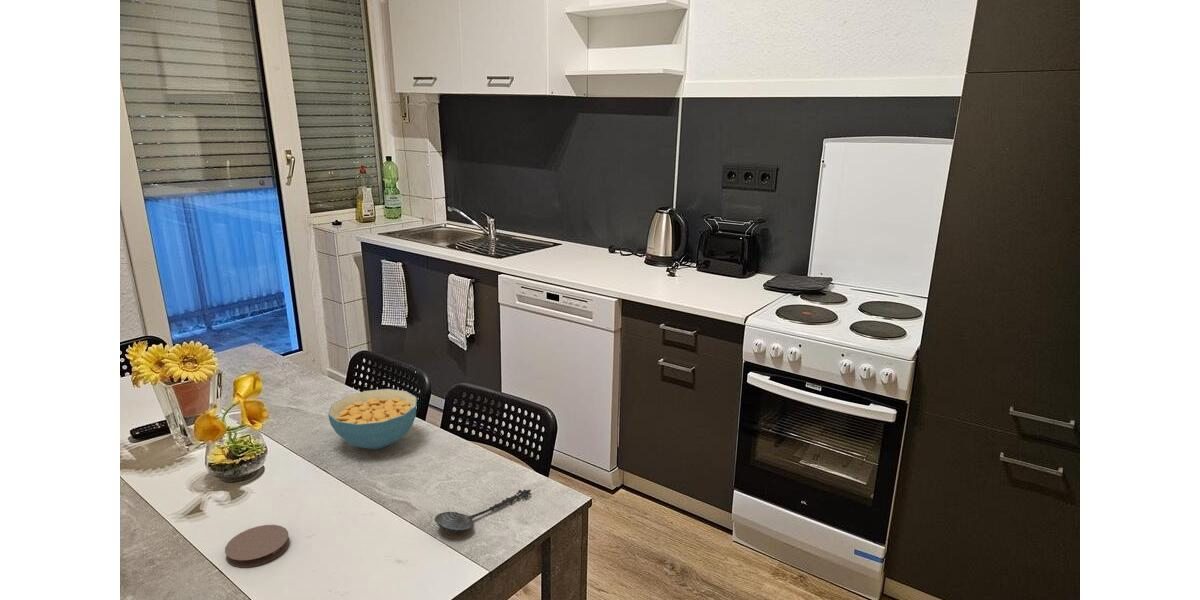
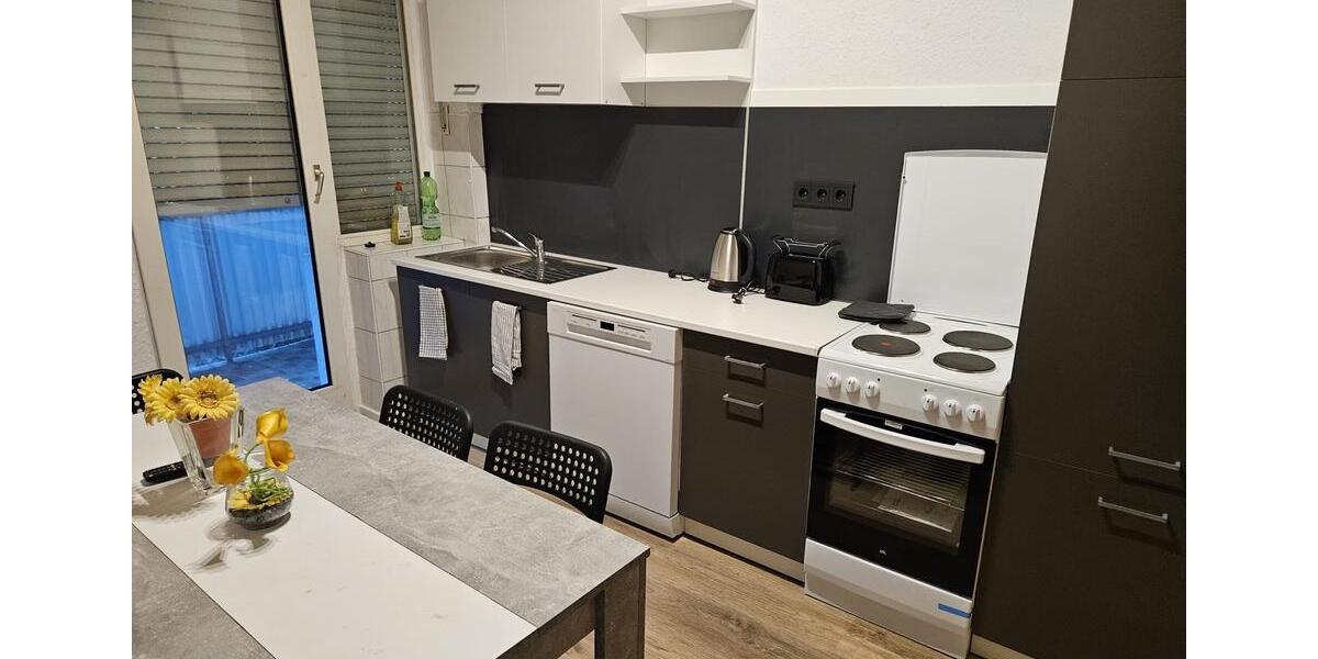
- coaster [224,524,290,568]
- cereal bowl [327,388,418,450]
- spoon [434,489,532,534]
